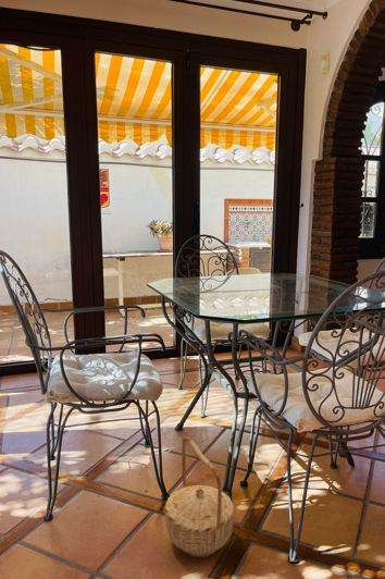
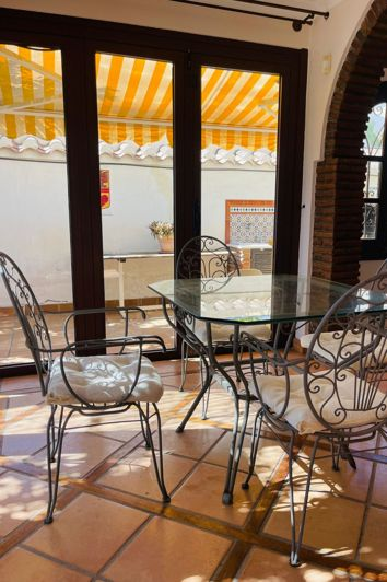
- basket [164,435,235,558]
